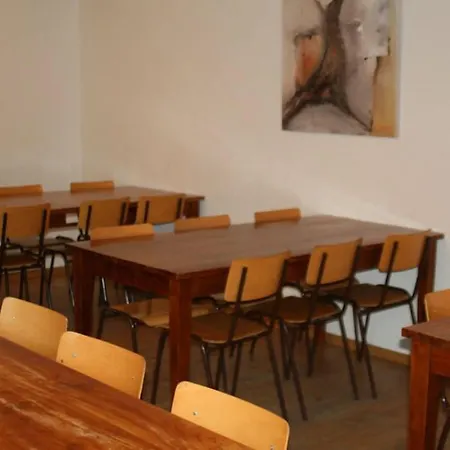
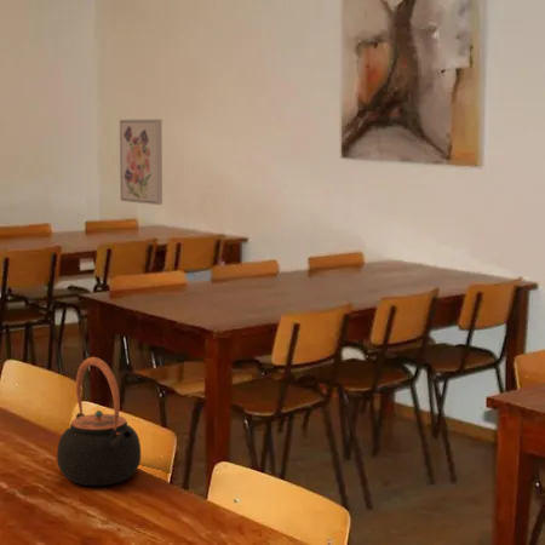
+ teapot [56,356,142,487]
+ wall art [119,117,164,206]
